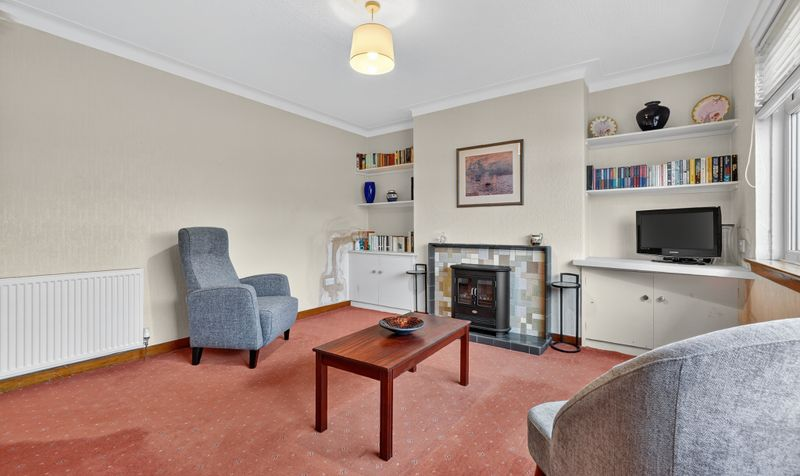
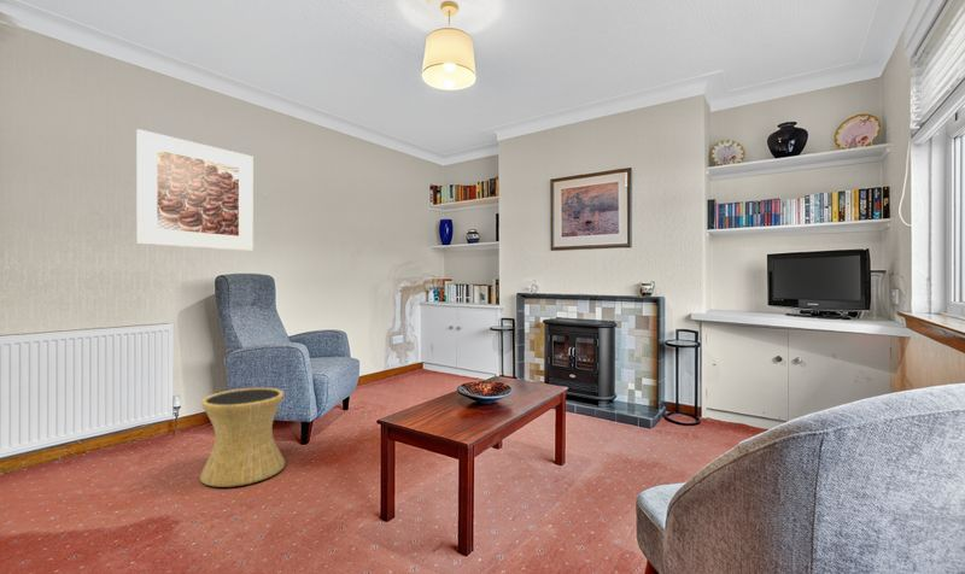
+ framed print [135,128,255,252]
+ side table [199,387,286,488]
